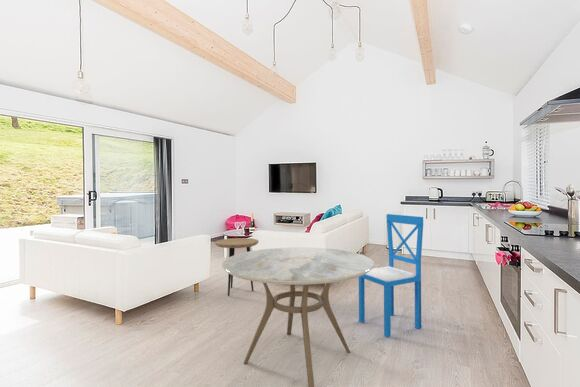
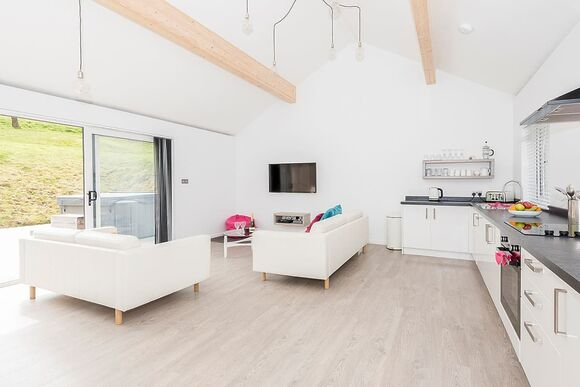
- dining chair [358,213,424,338]
- dining table [221,246,375,387]
- side table [214,237,259,297]
